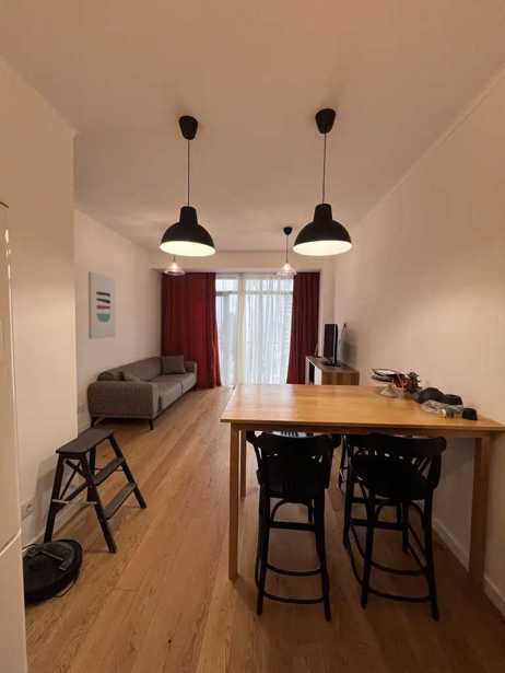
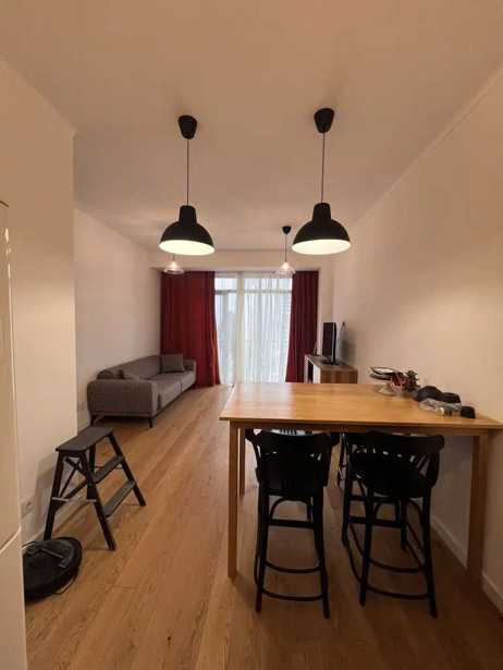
- wall art [87,270,116,340]
